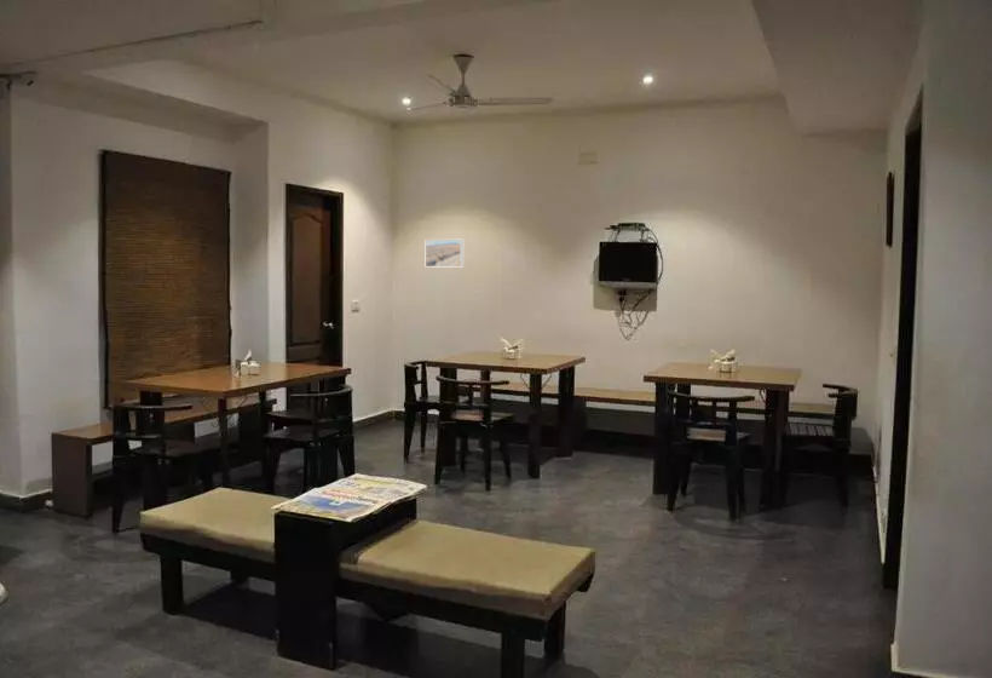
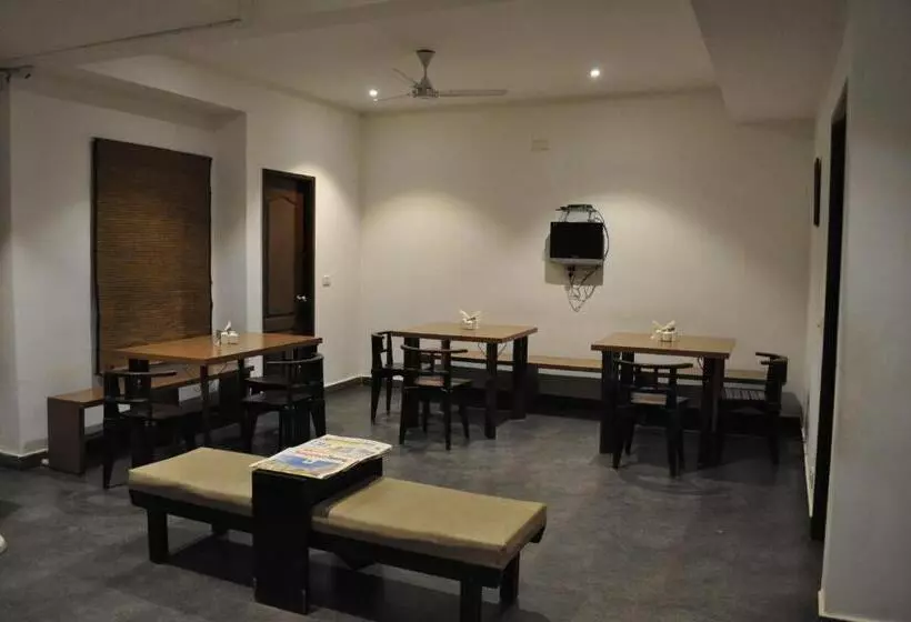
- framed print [425,239,465,268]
